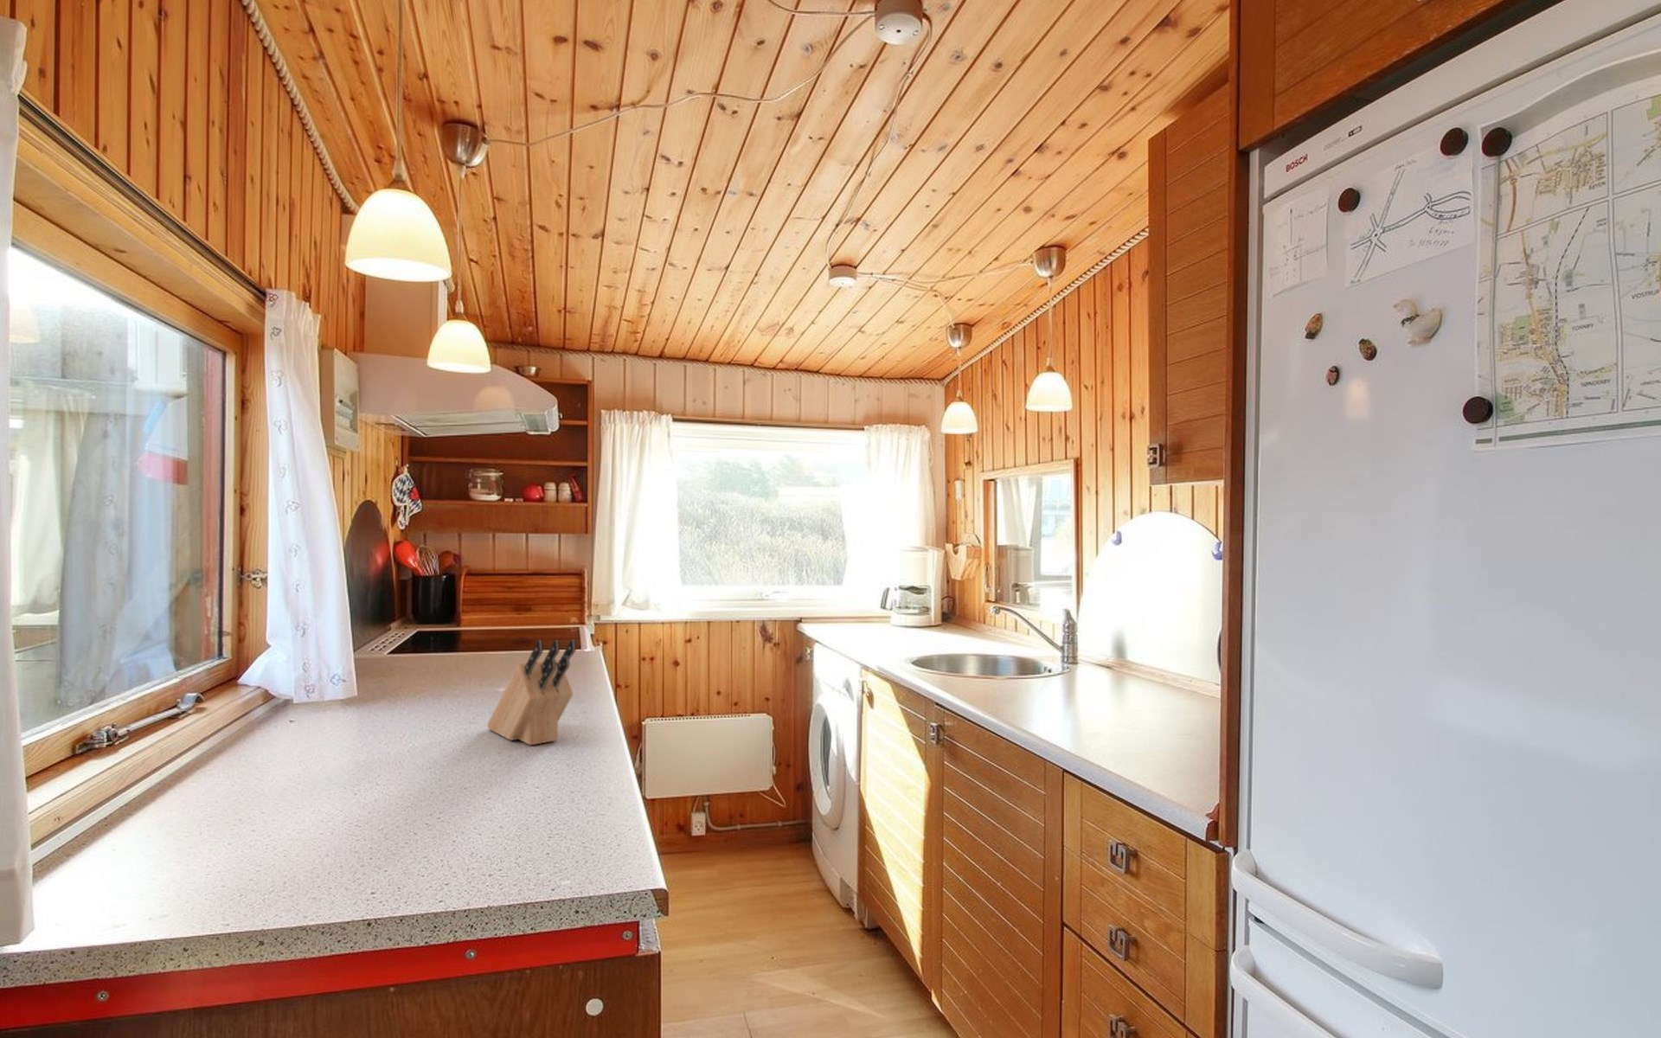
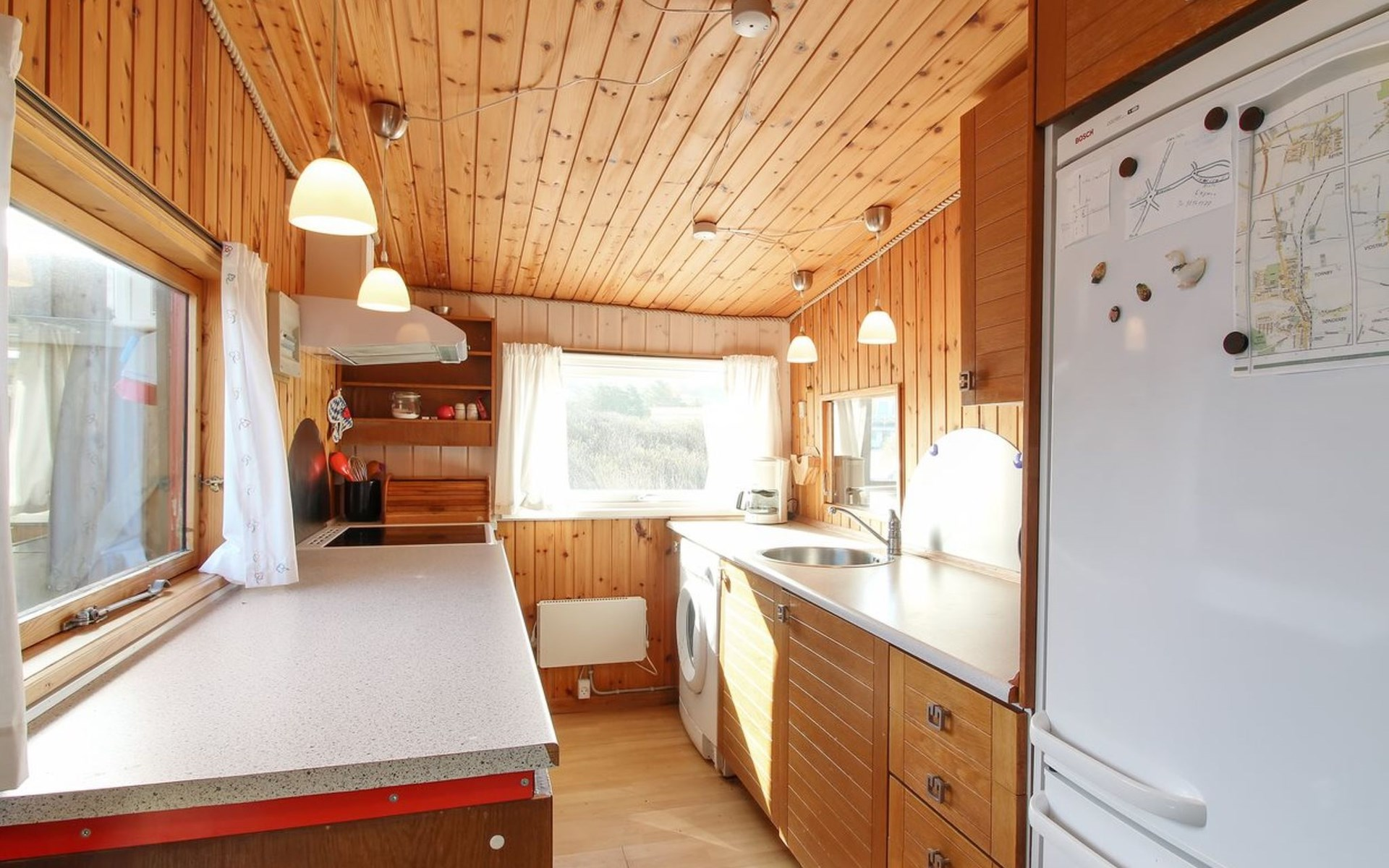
- knife block [487,639,578,746]
